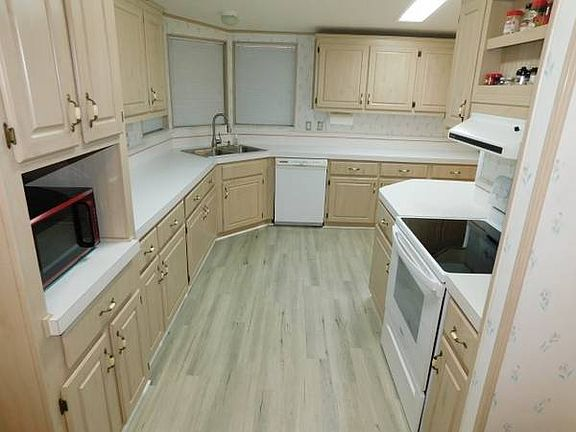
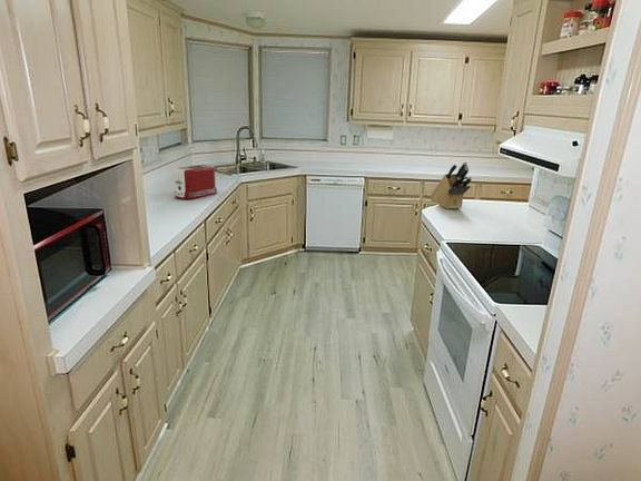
+ toaster [174,164,218,200]
+ knife block [430,161,473,210]
